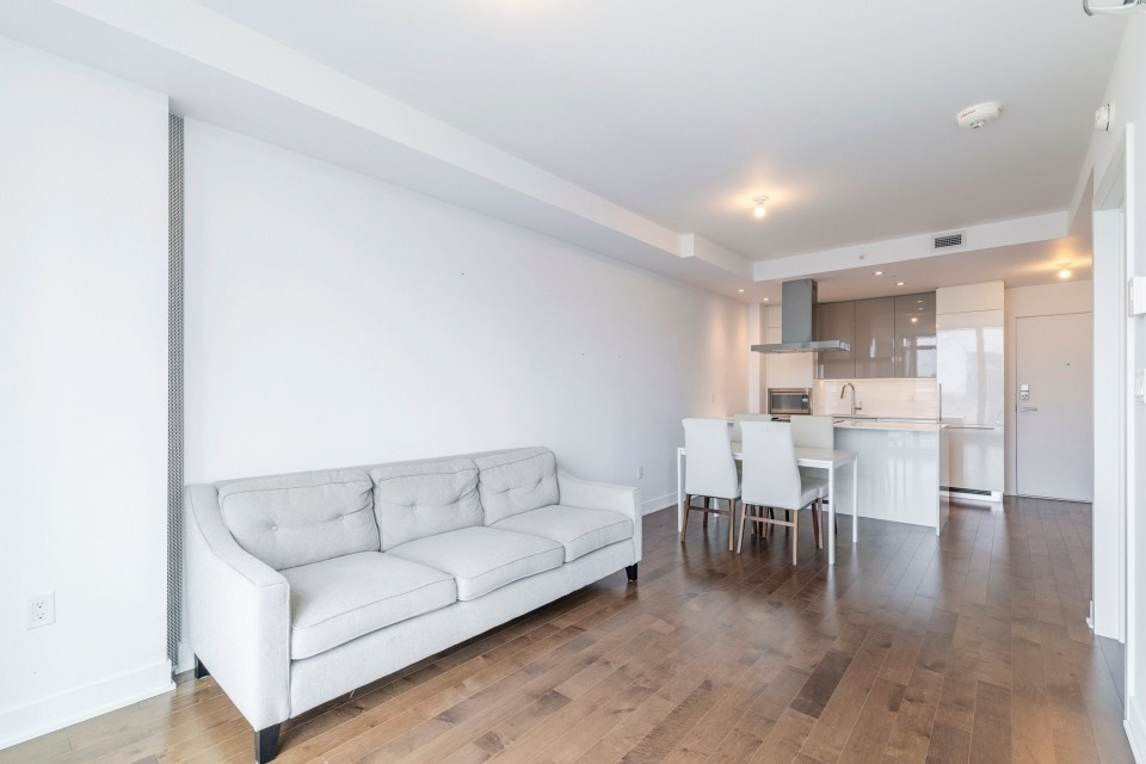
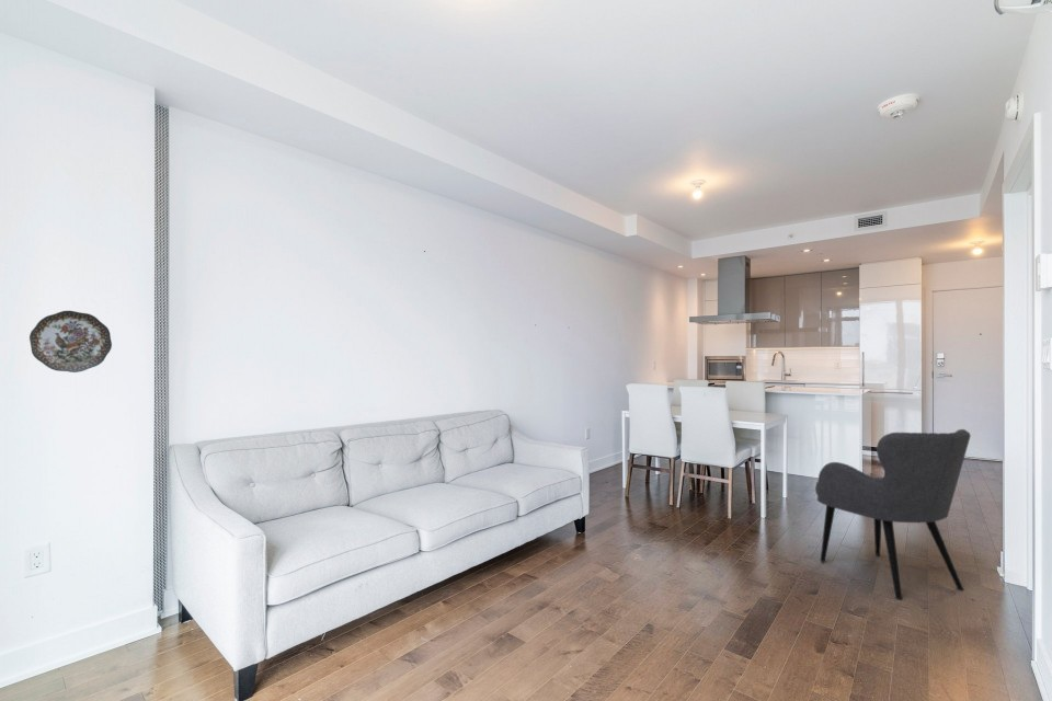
+ decorative plate [28,310,113,374]
+ armchair [814,428,972,601]
